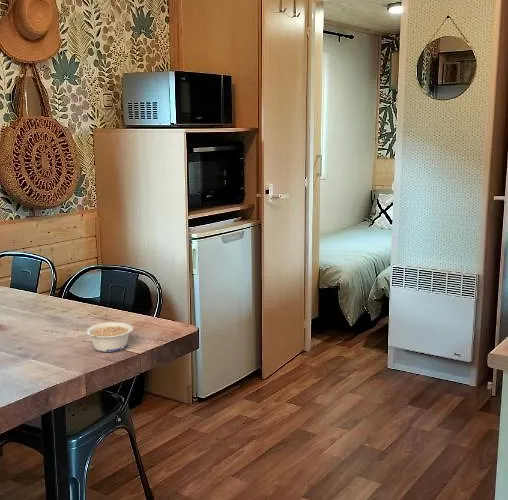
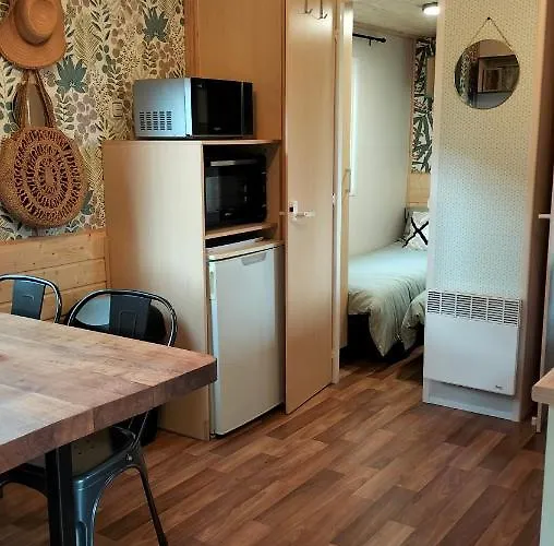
- legume [85,321,134,353]
